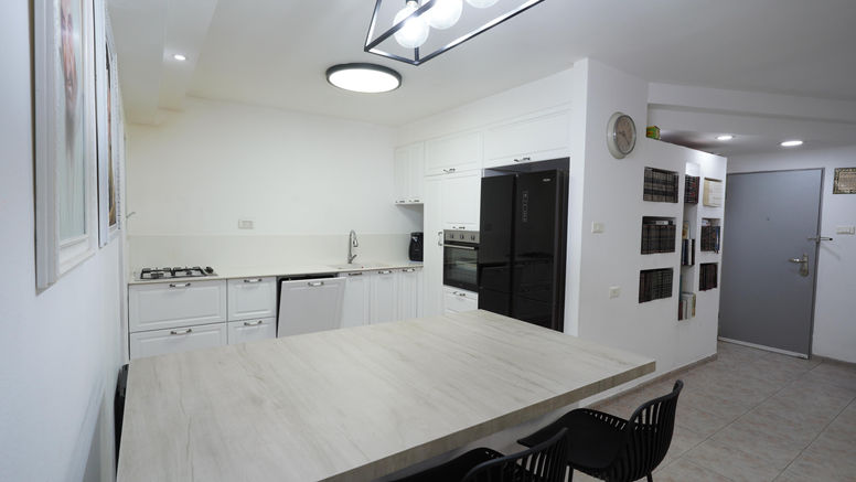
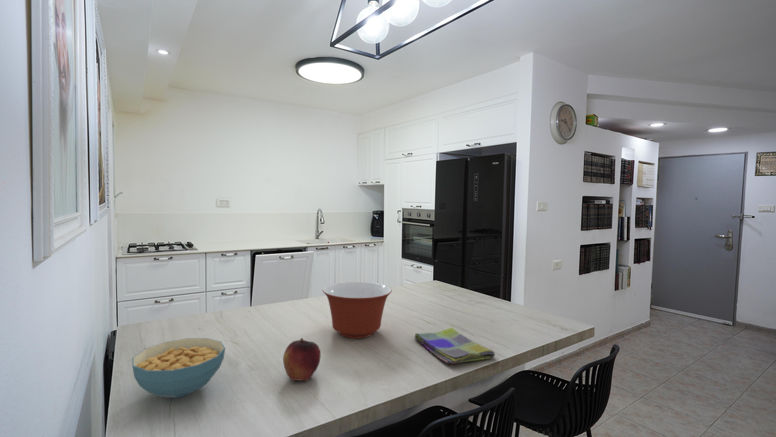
+ cereal bowl [131,337,226,399]
+ dish towel [413,327,496,365]
+ fruit [282,337,322,382]
+ mixing bowl [322,281,393,339]
